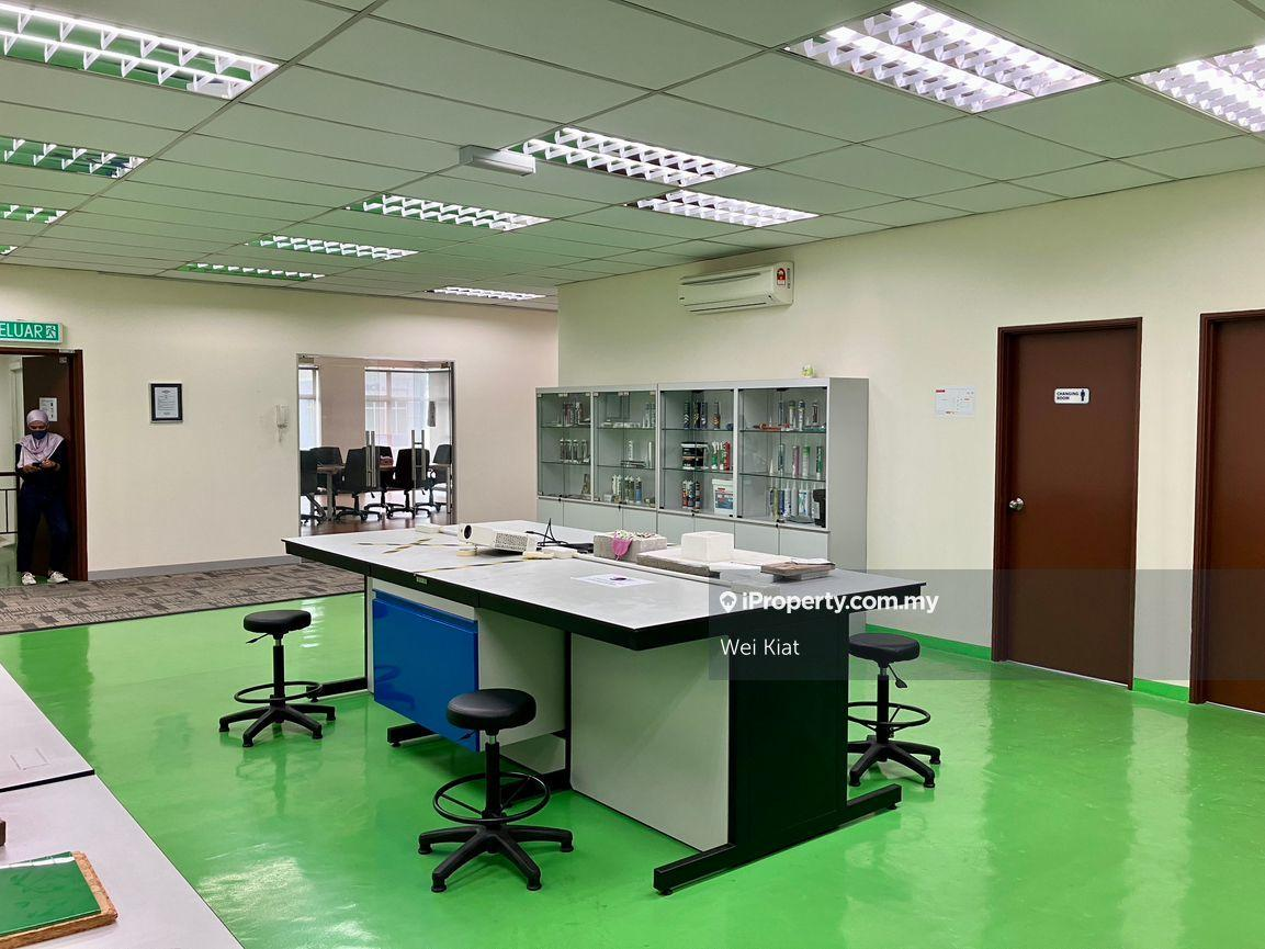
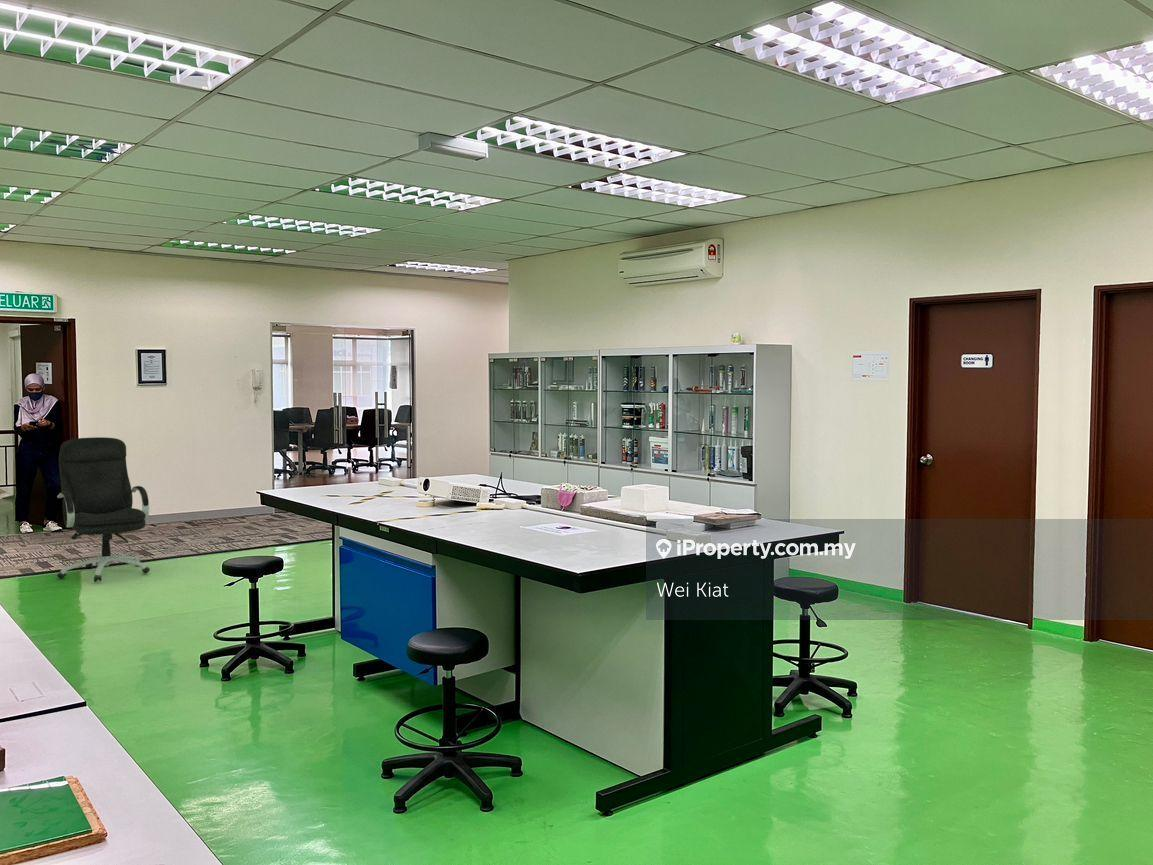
+ office chair [56,436,151,583]
